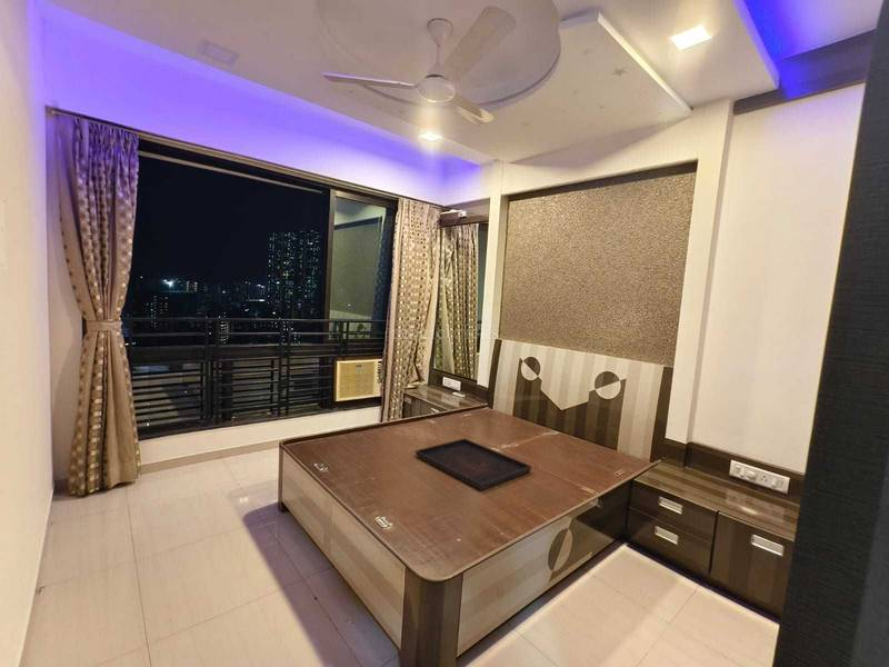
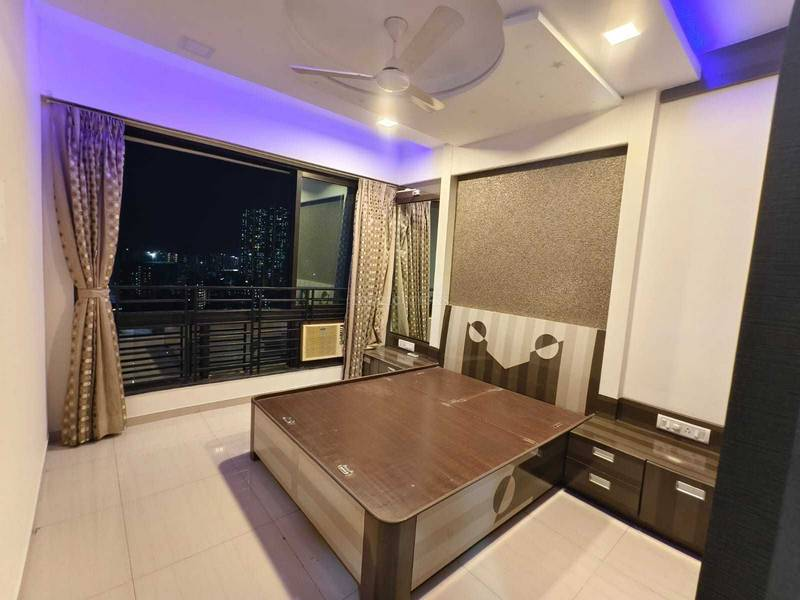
- serving tray [414,437,532,491]
